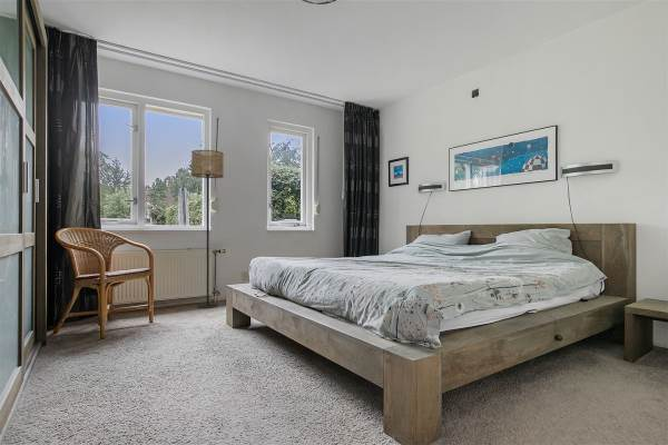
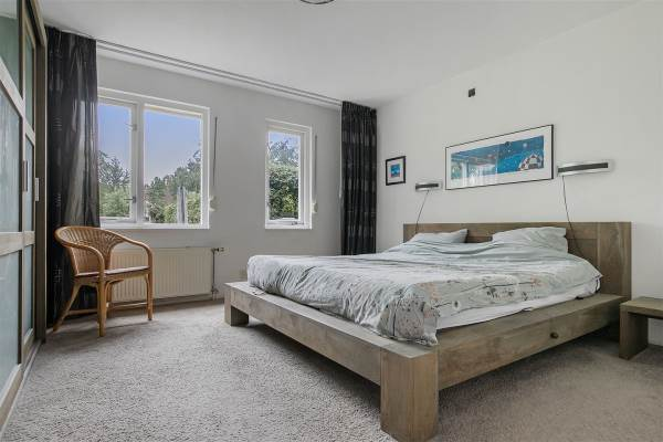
- floor lamp [190,149,225,309]
